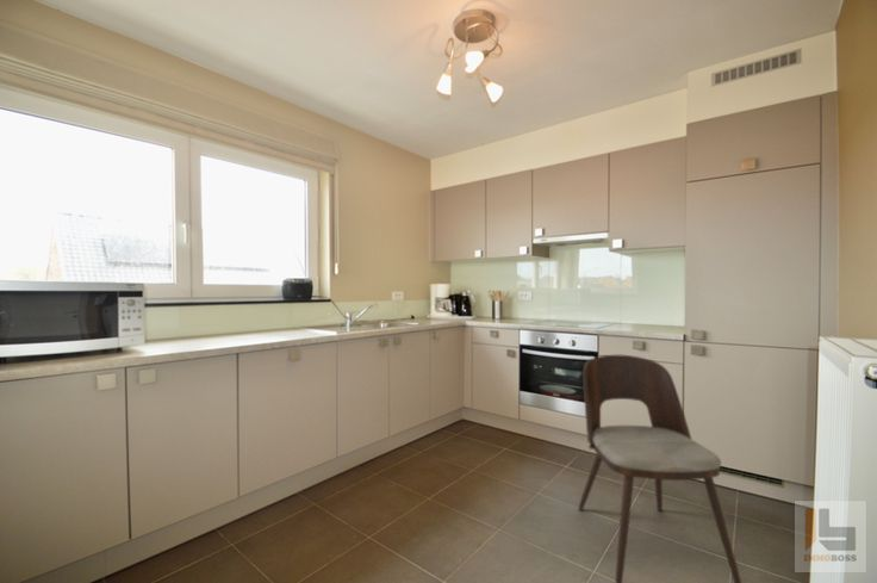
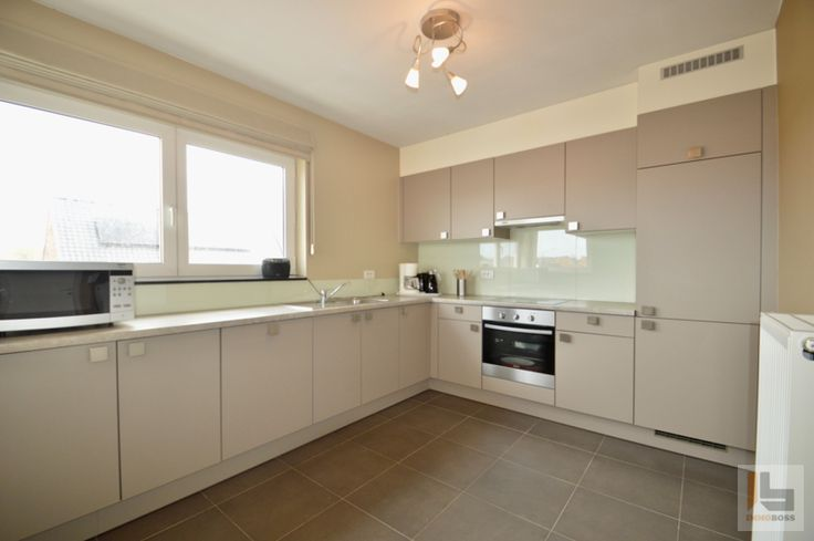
- dining chair [577,354,742,583]
